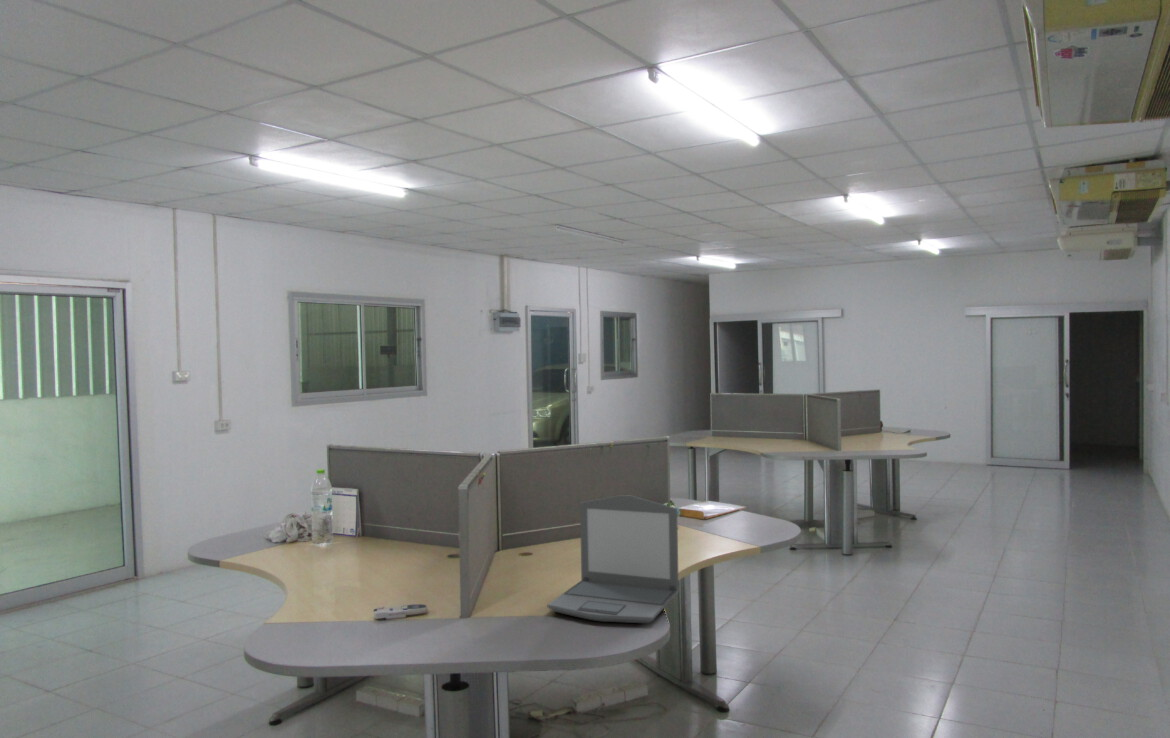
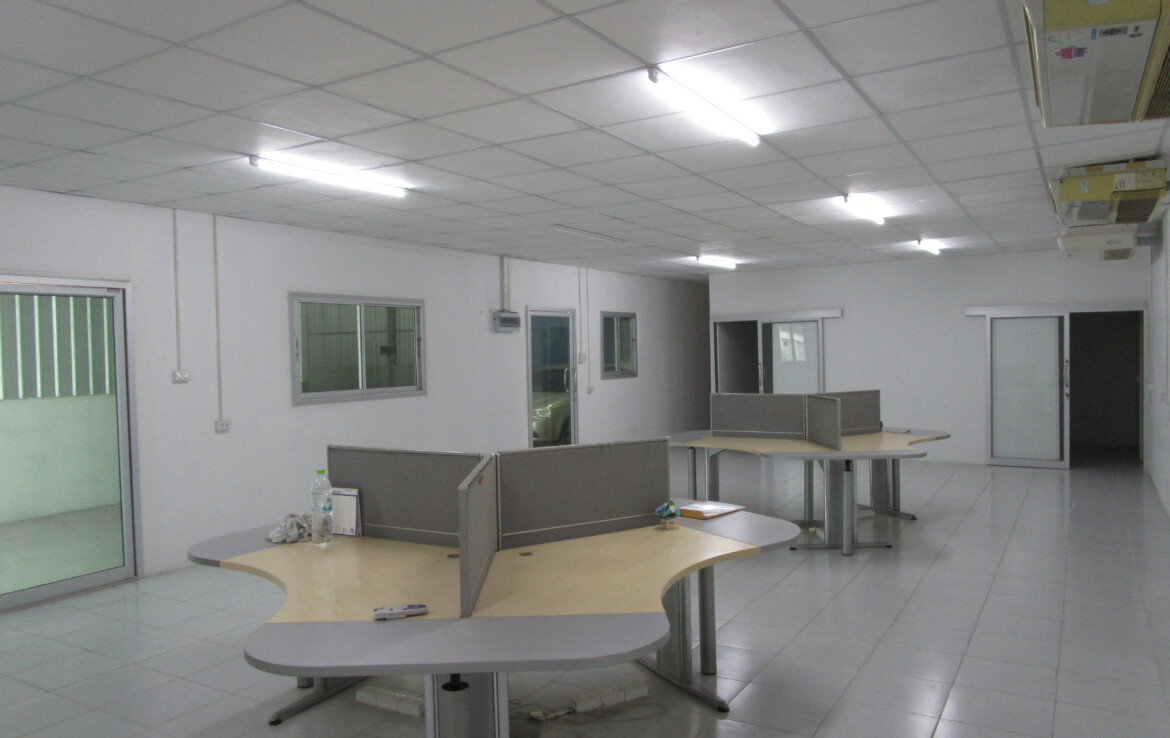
- laptop [547,494,680,625]
